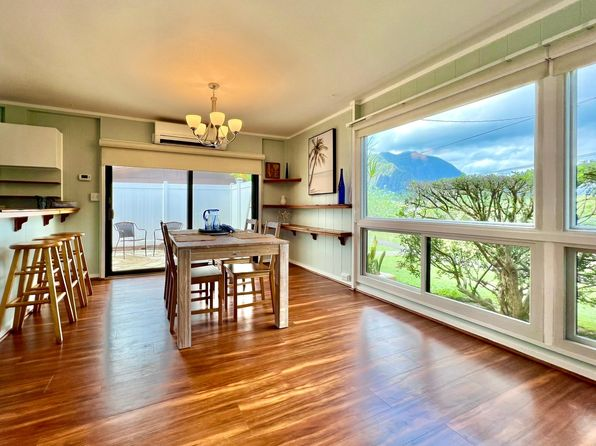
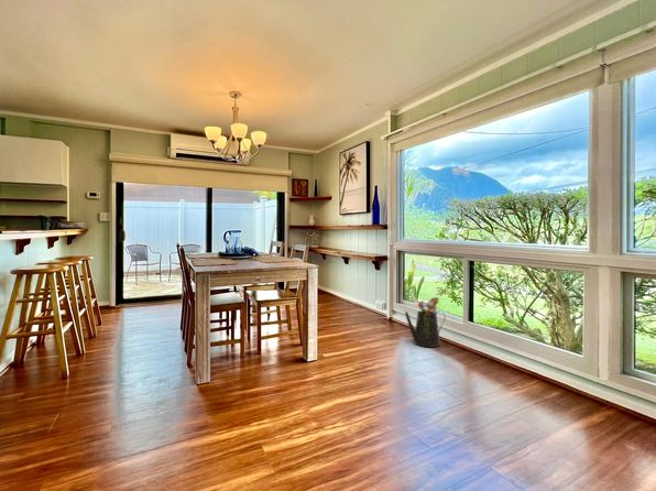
+ watering can [404,296,447,348]
